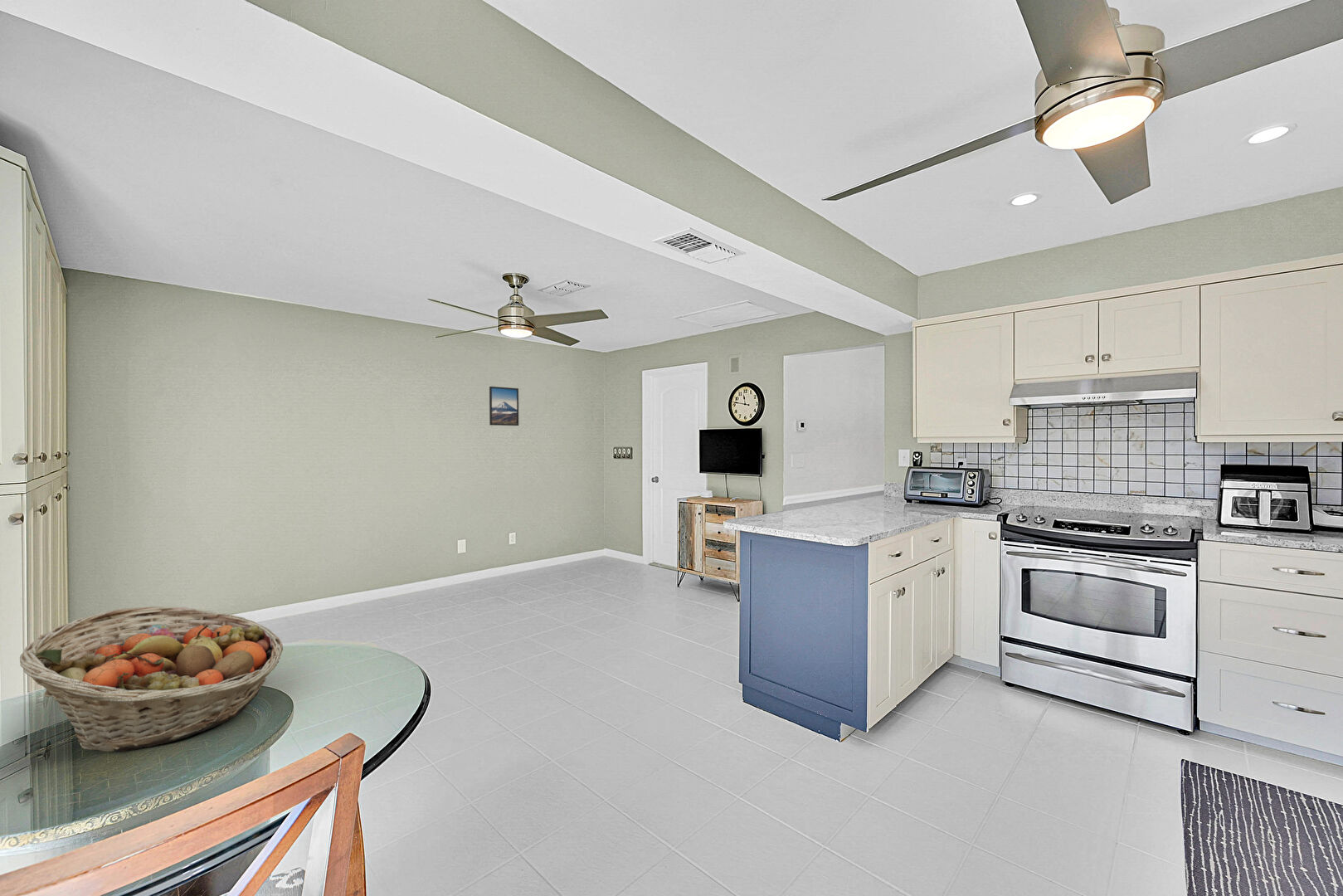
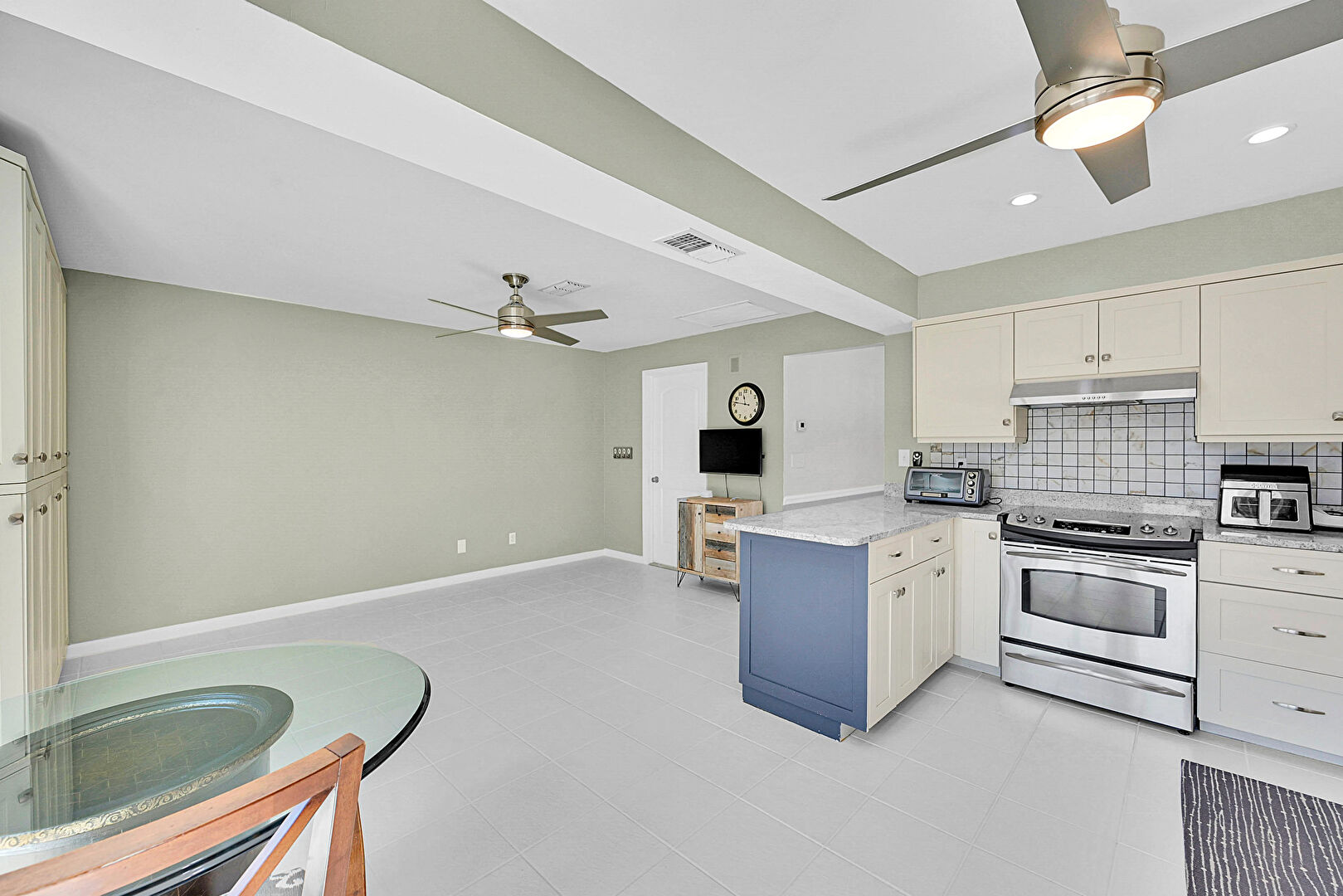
- fruit basket [19,606,284,752]
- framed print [489,386,519,426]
